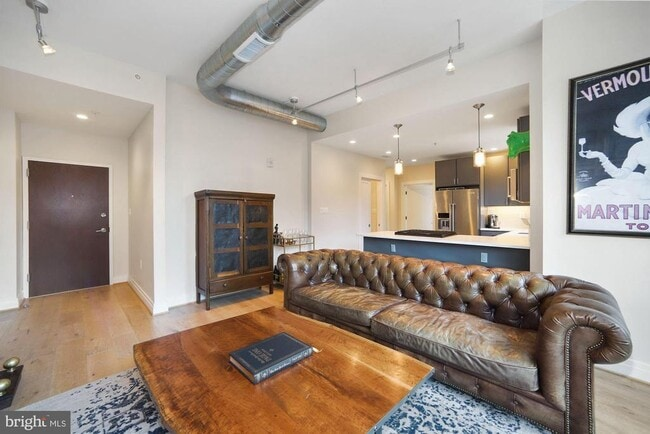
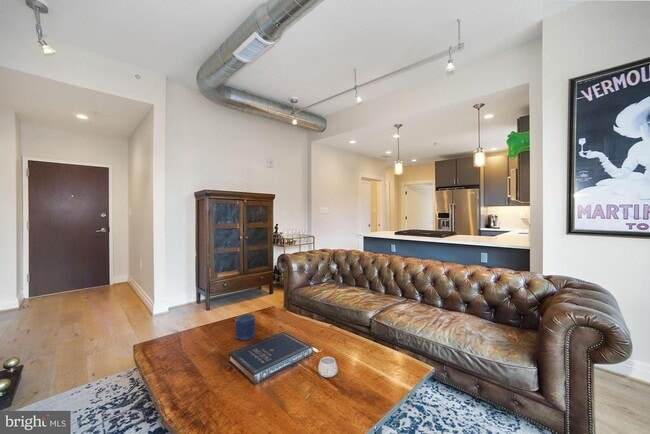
+ mug [317,356,339,378]
+ candle [234,313,256,341]
